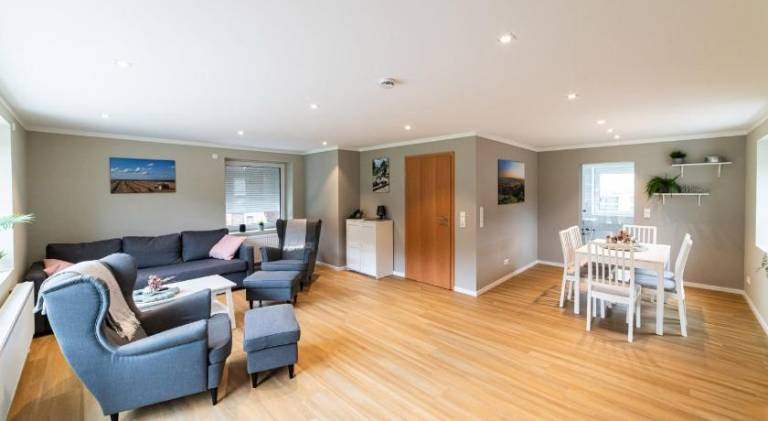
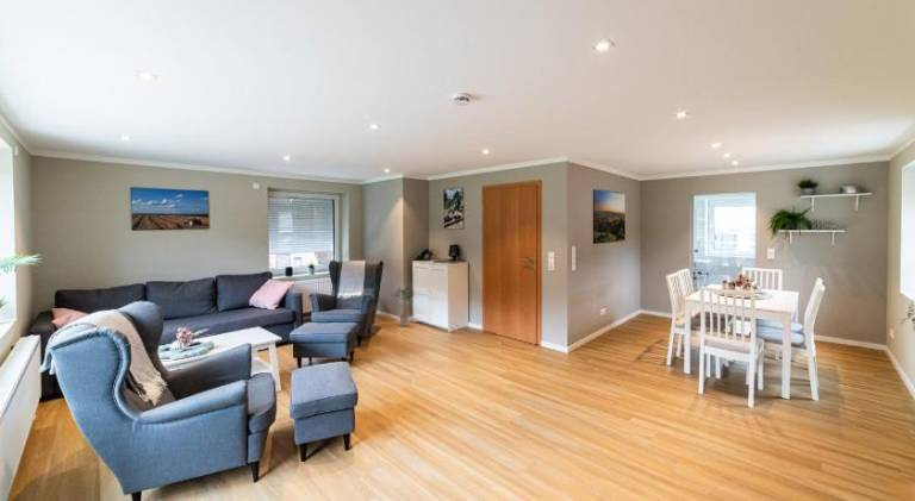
+ potted plant [393,286,417,327]
